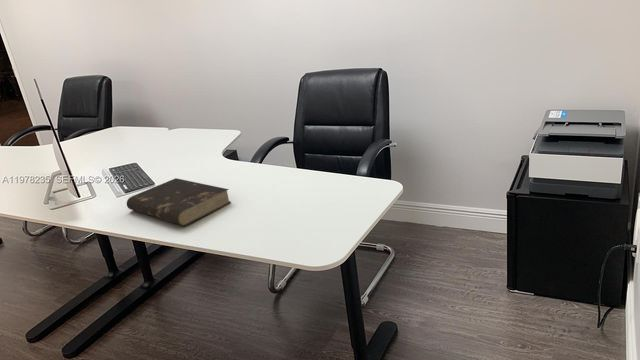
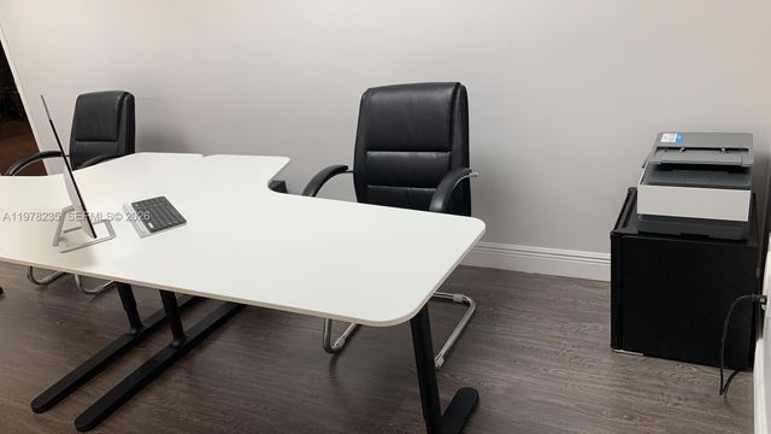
- book [126,177,232,226]
